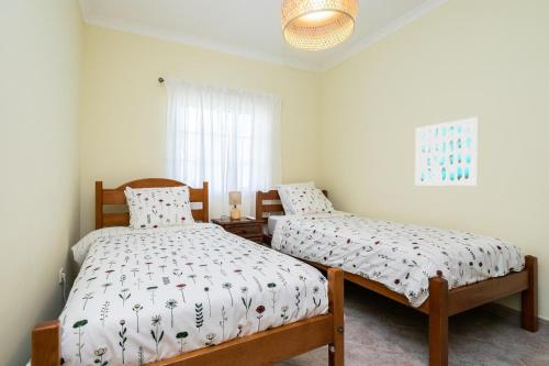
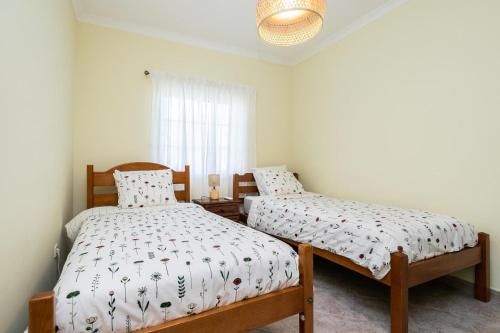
- wall art [414,117,479,187]
